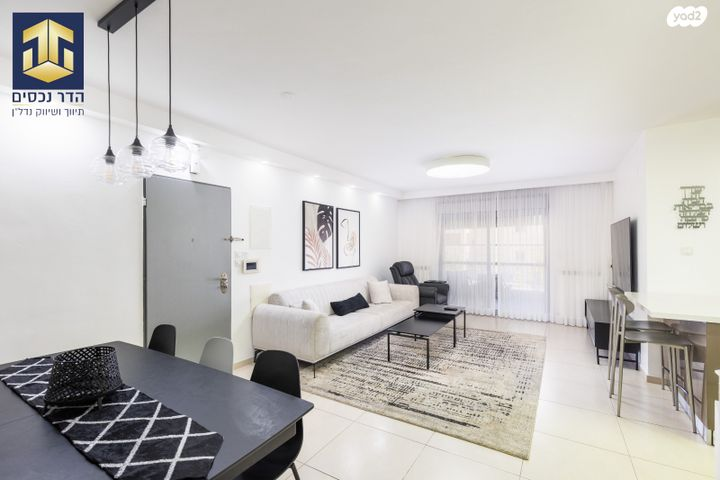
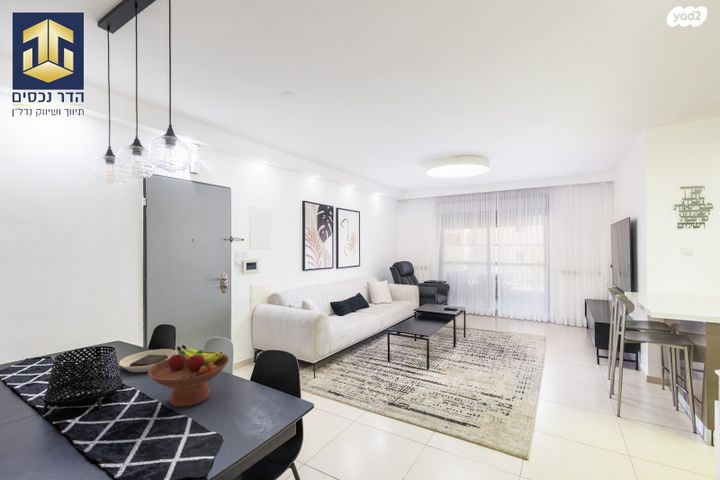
+ fruit bowl [147,344,230,408]
+ plate [118,348,178,373]
